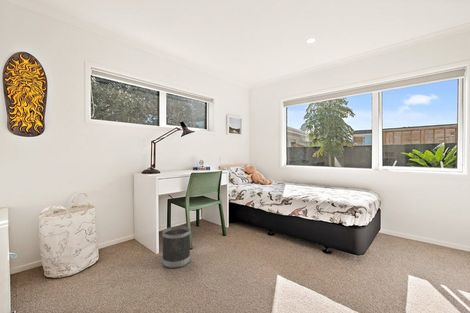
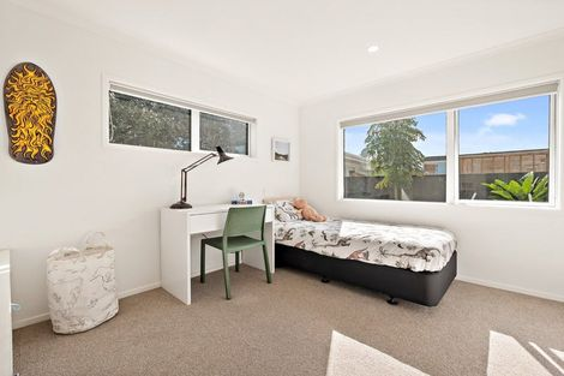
- wastebasket [161,225,191,269]
